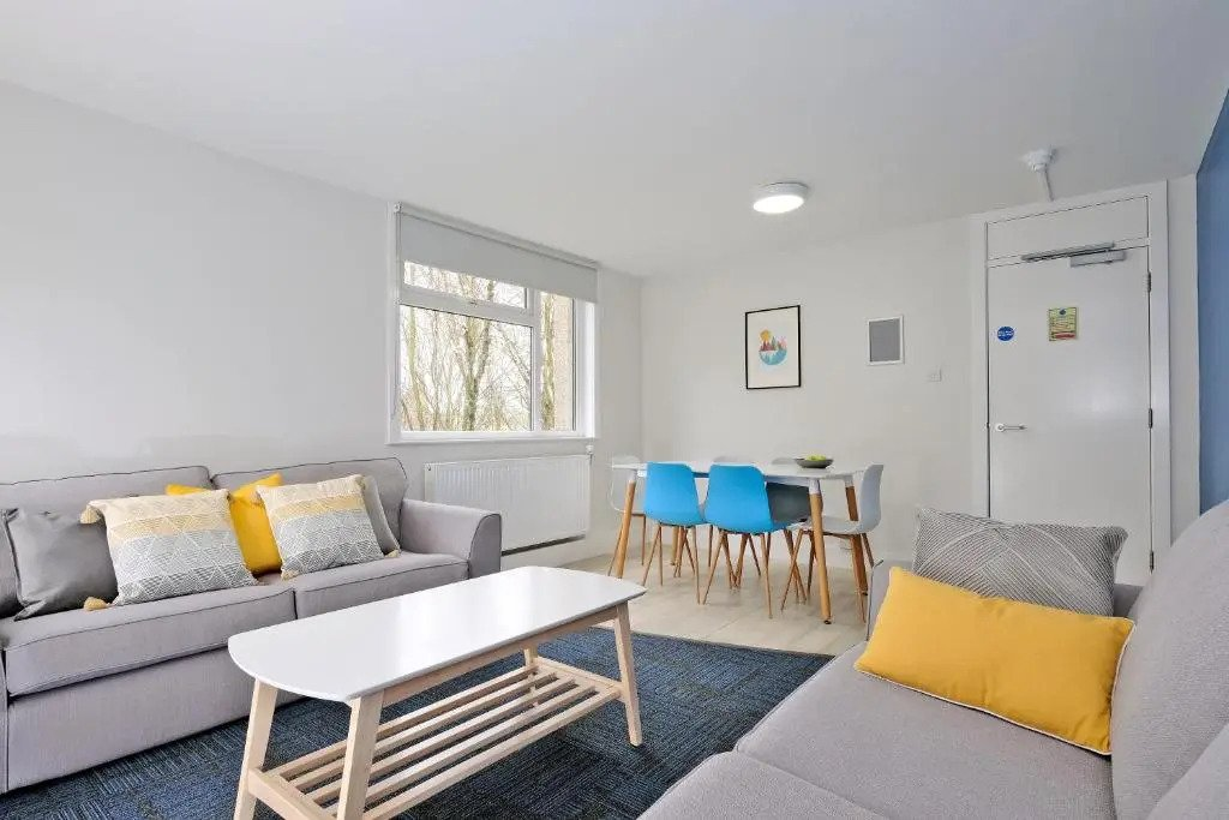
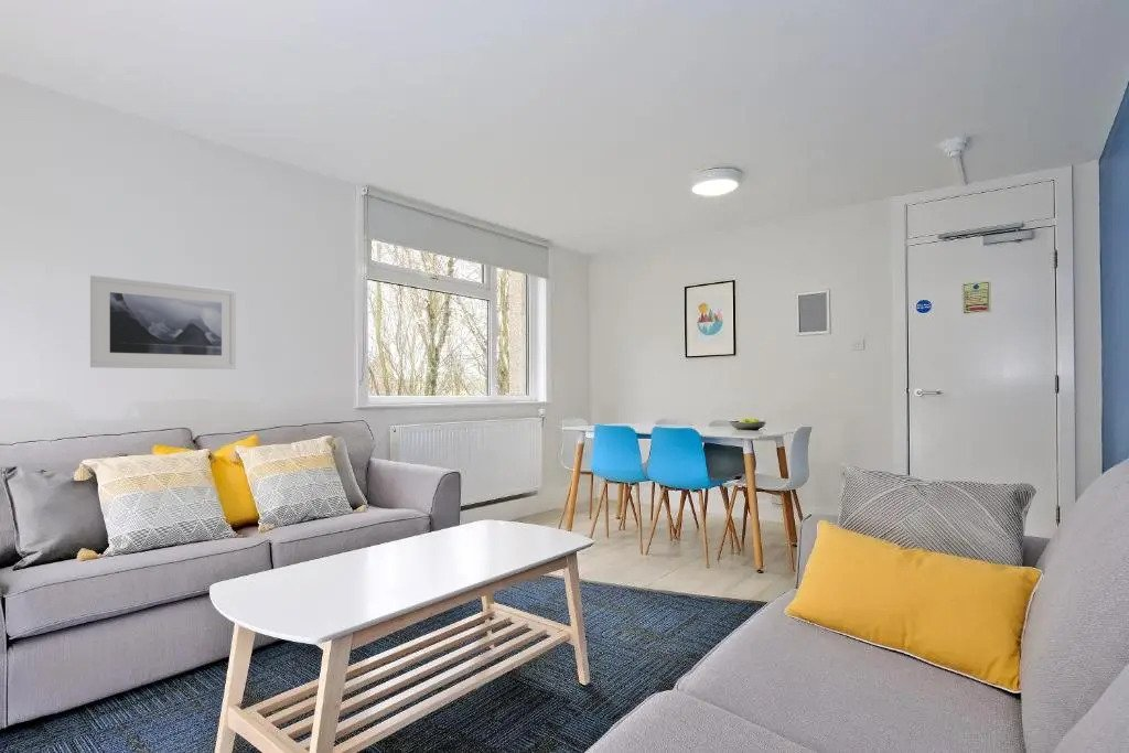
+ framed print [89,275,237,370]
